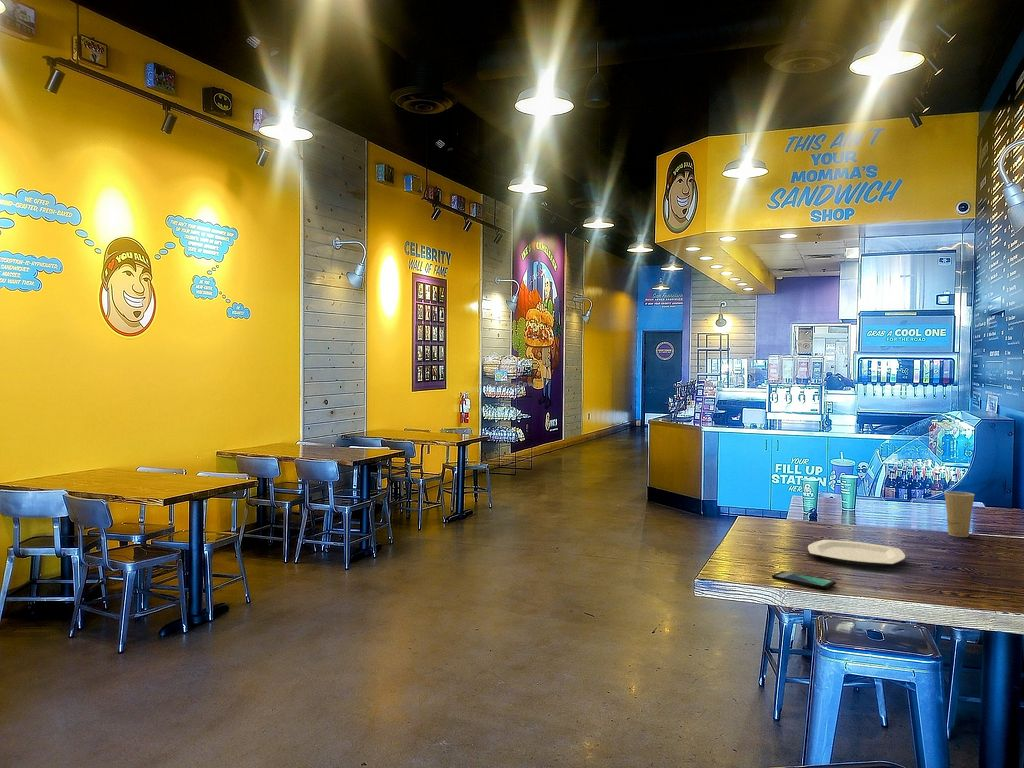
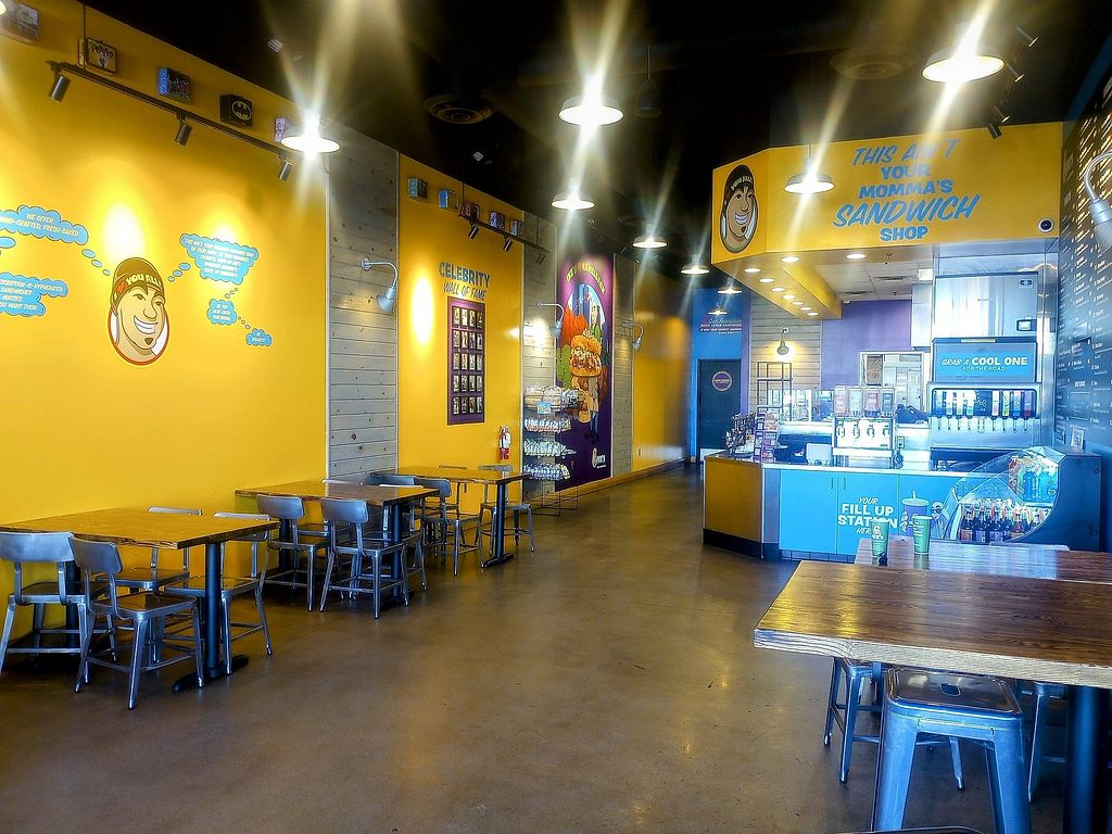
- plate [807,539,906,567]
- smartphone [771,570,837,590]
- paper cup [943,490,976,538]
